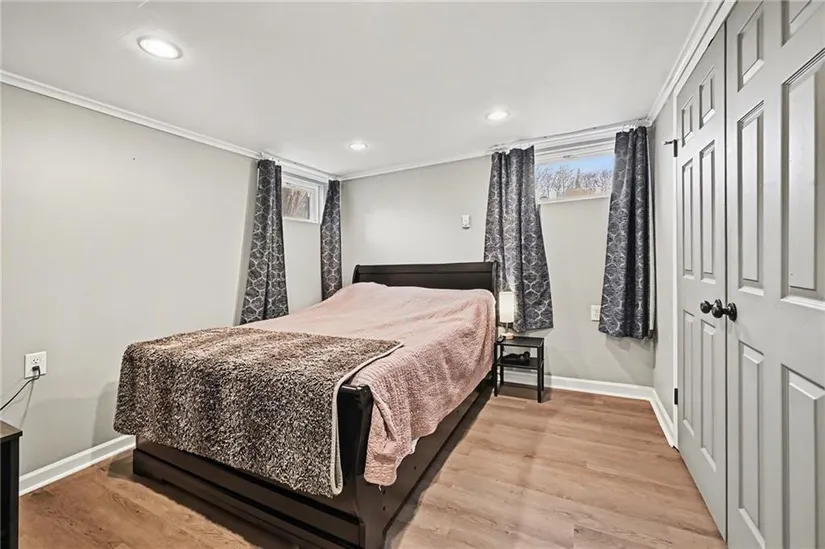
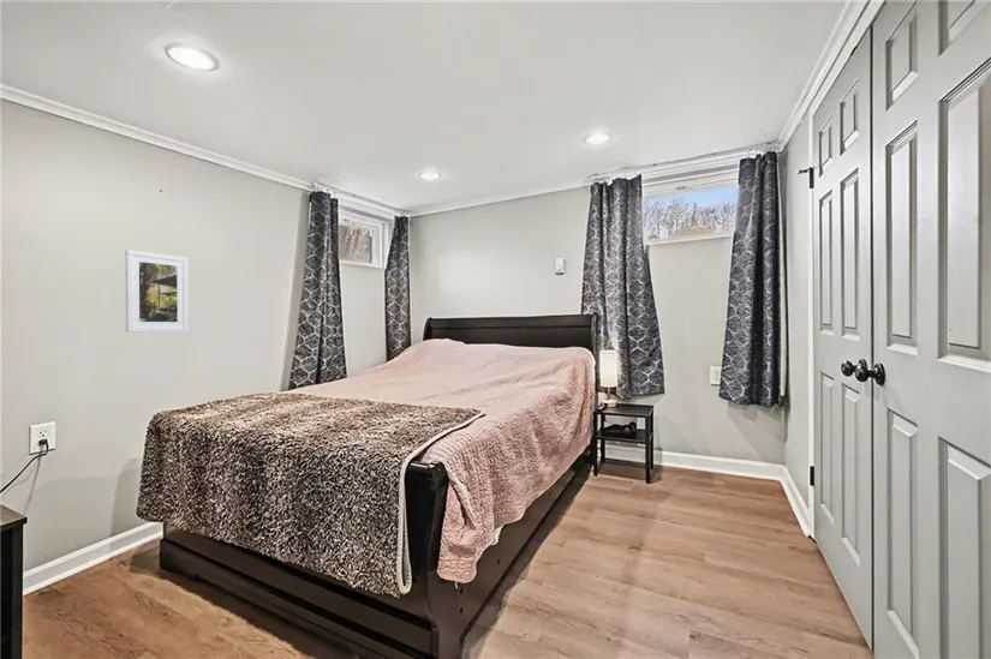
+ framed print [124,248,190,334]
